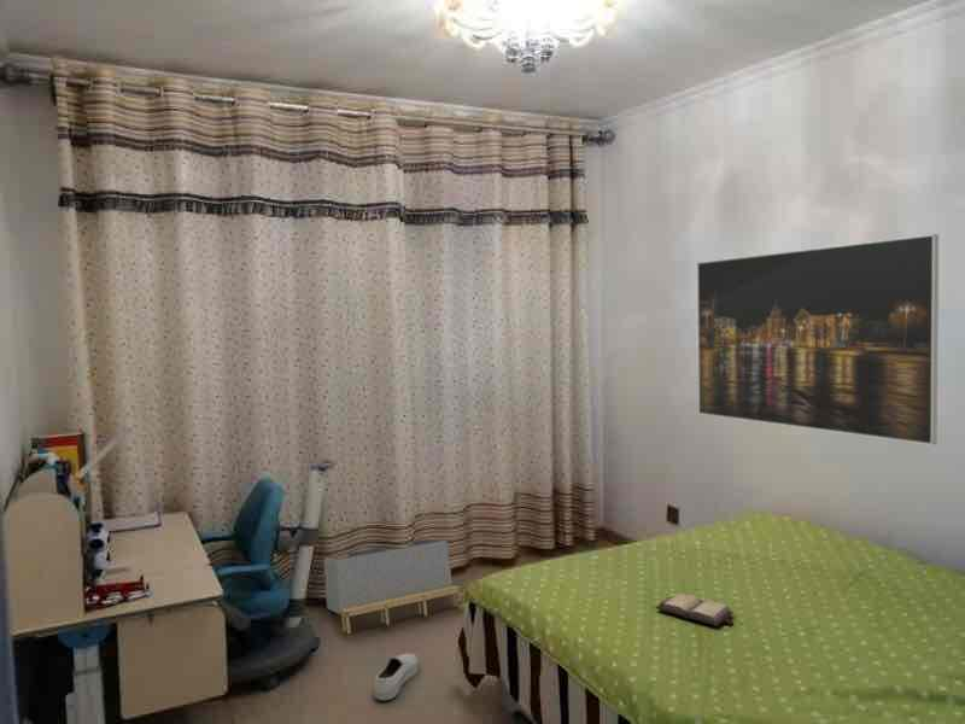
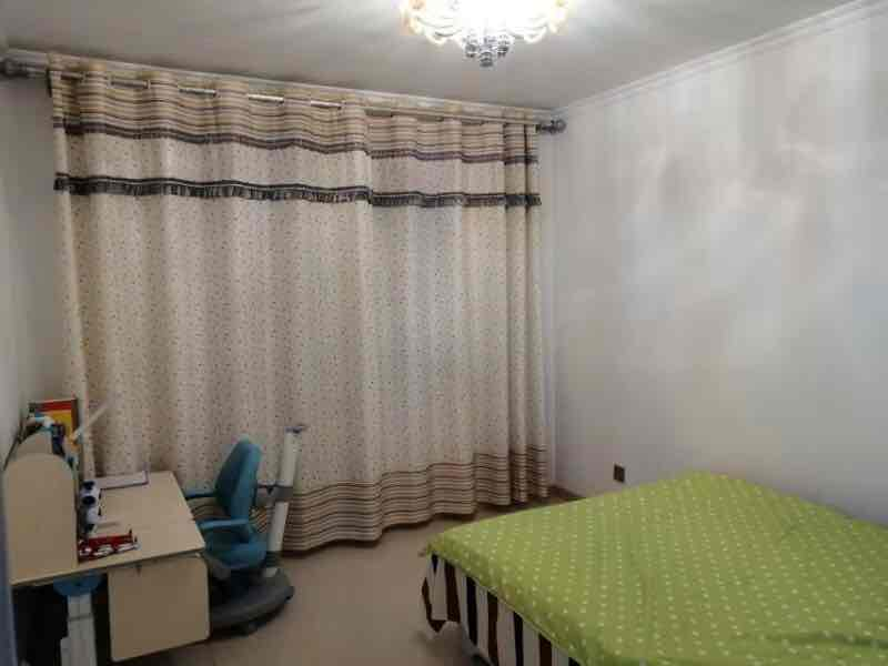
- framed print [696,233,940,446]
- hardback book [654,592,736,627]
- shoe [373,653,420,701]
- storage bin [323,538,463,635]
